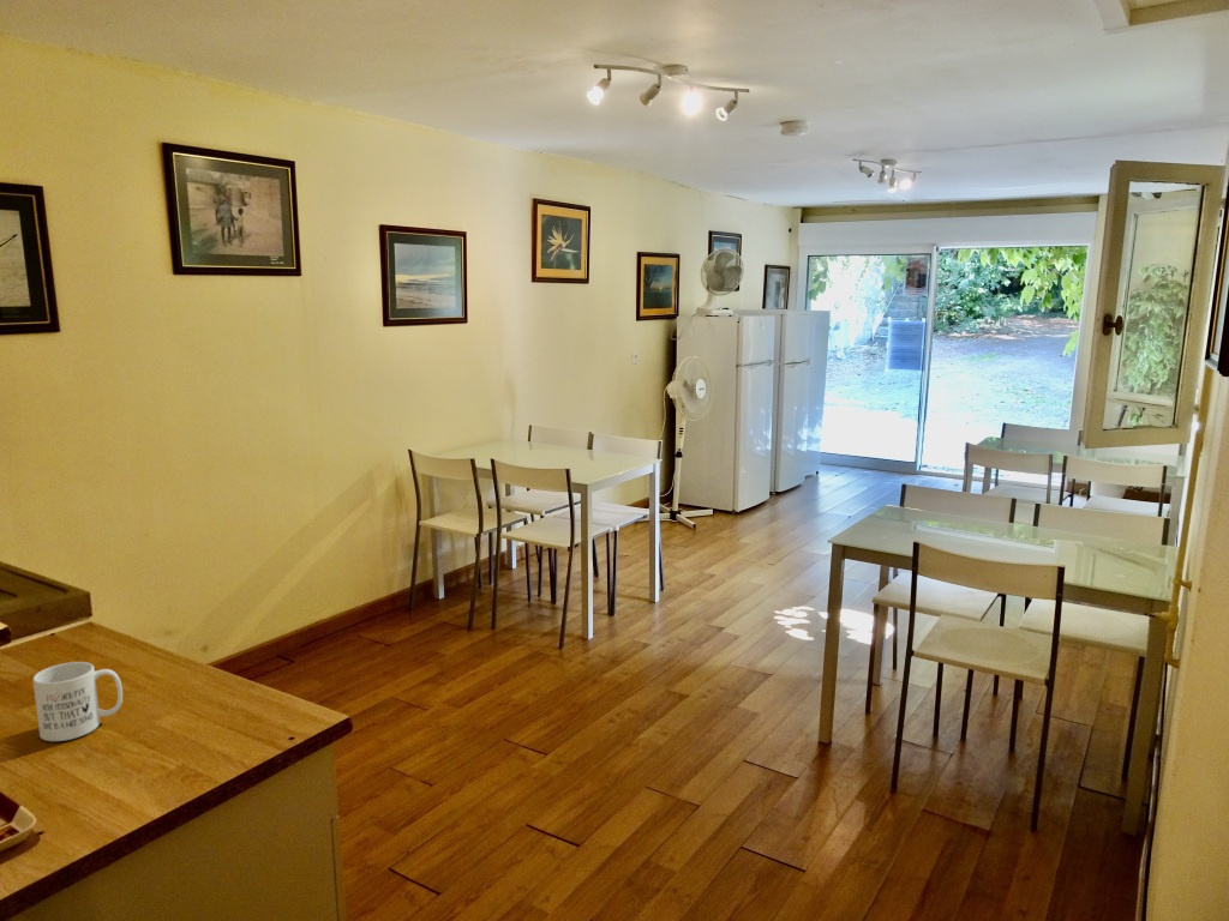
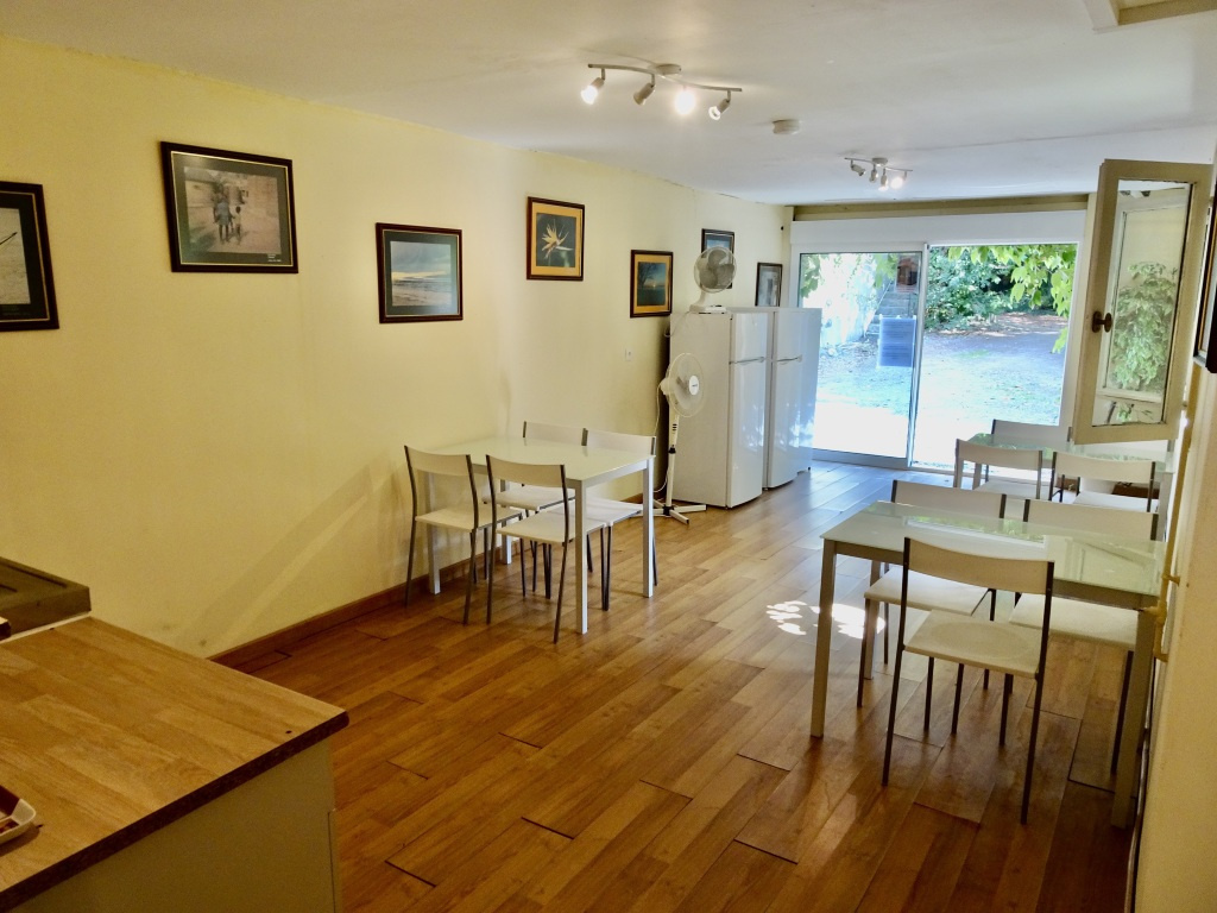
- mug [31,661,124,742]
